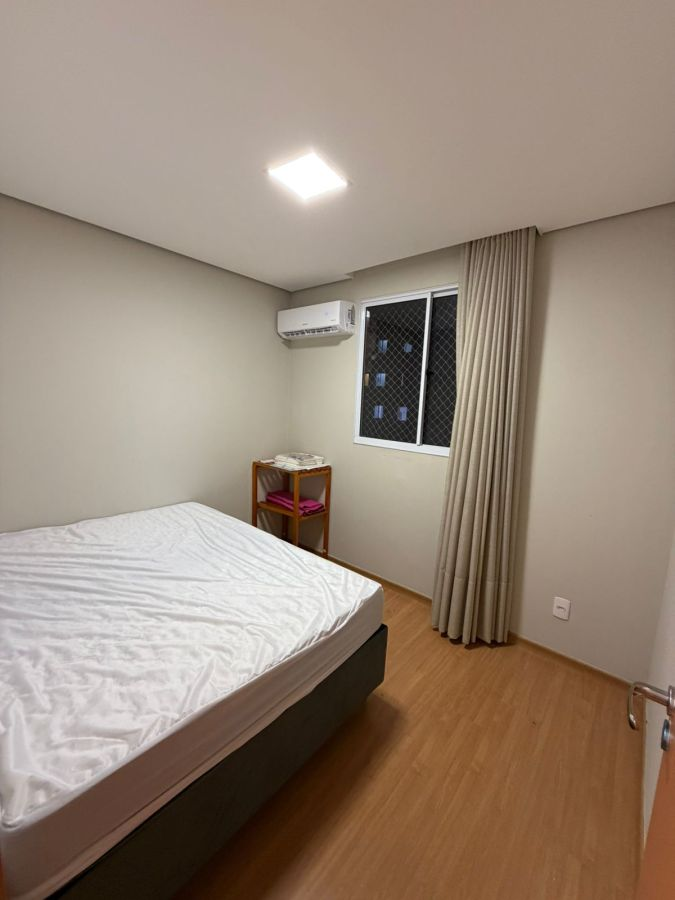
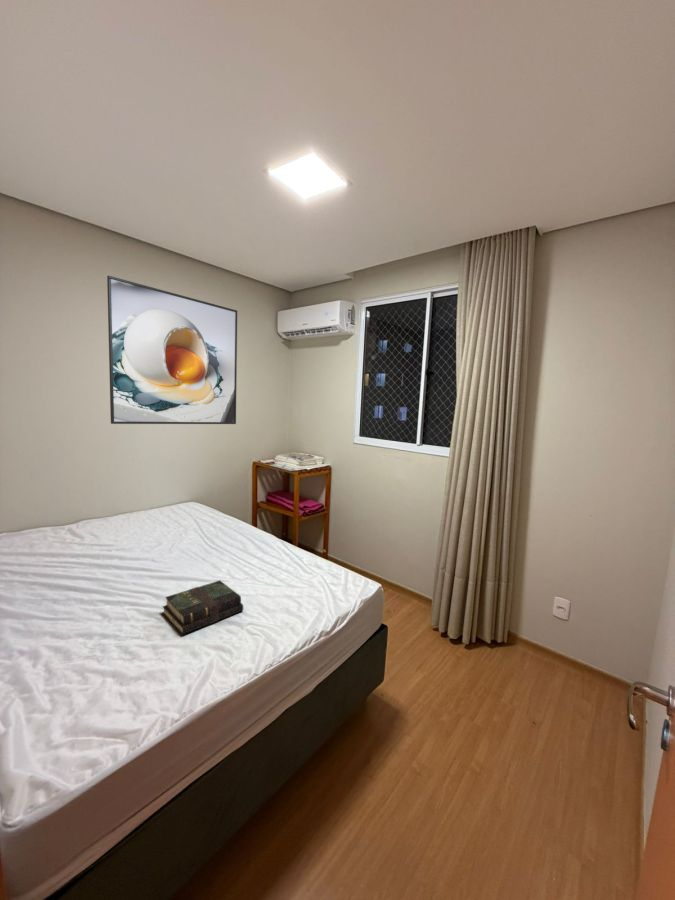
+ book [161,579,244,636]
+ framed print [106,275,238,425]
